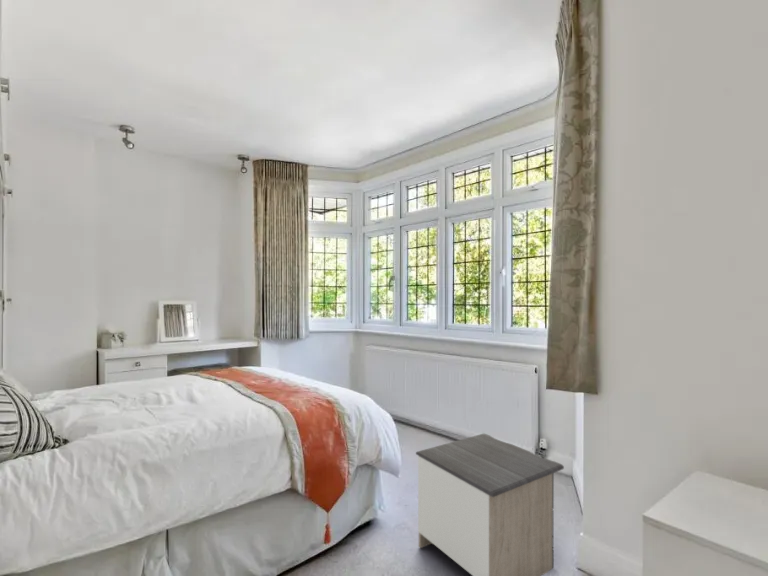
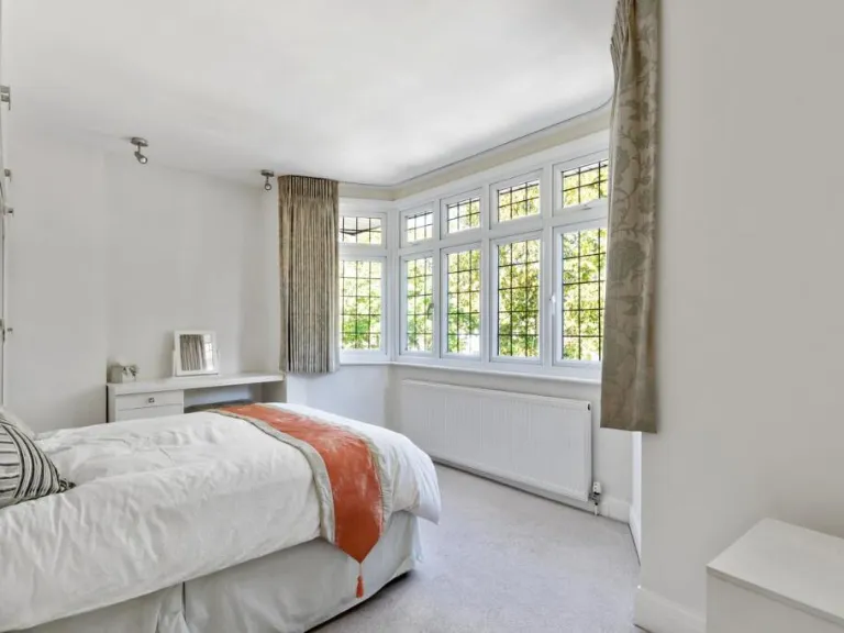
- nightstand [415,433,565,576]
